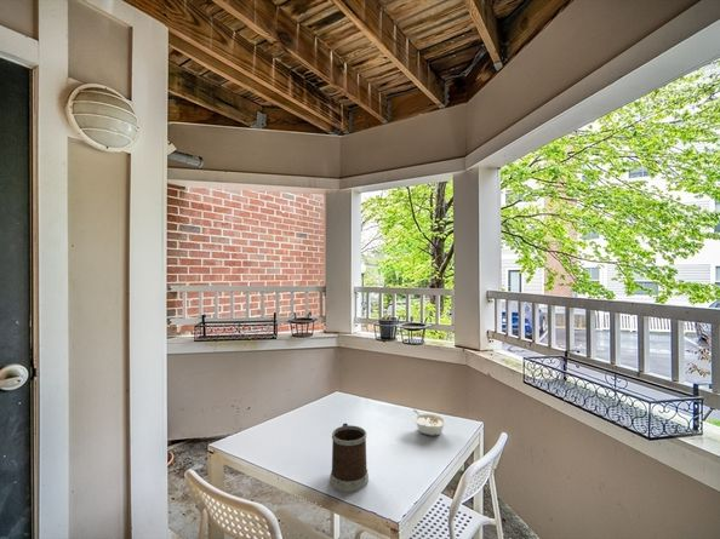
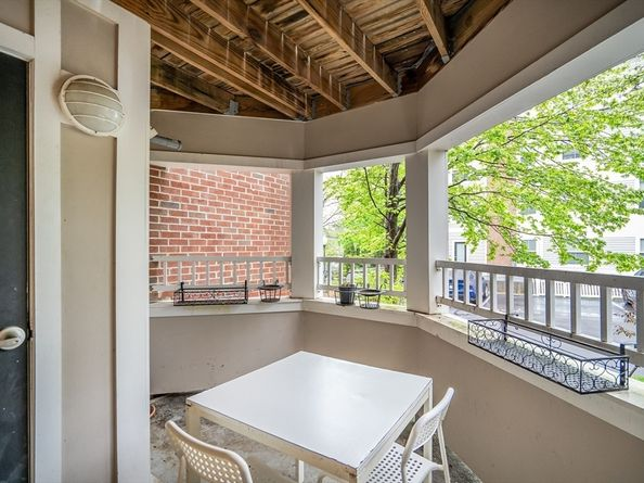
- legume [412,408,448,437]
- mug [328,423,370,493]
